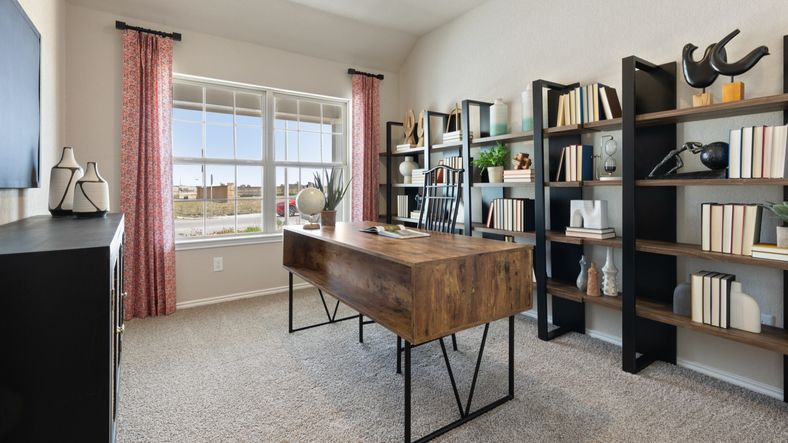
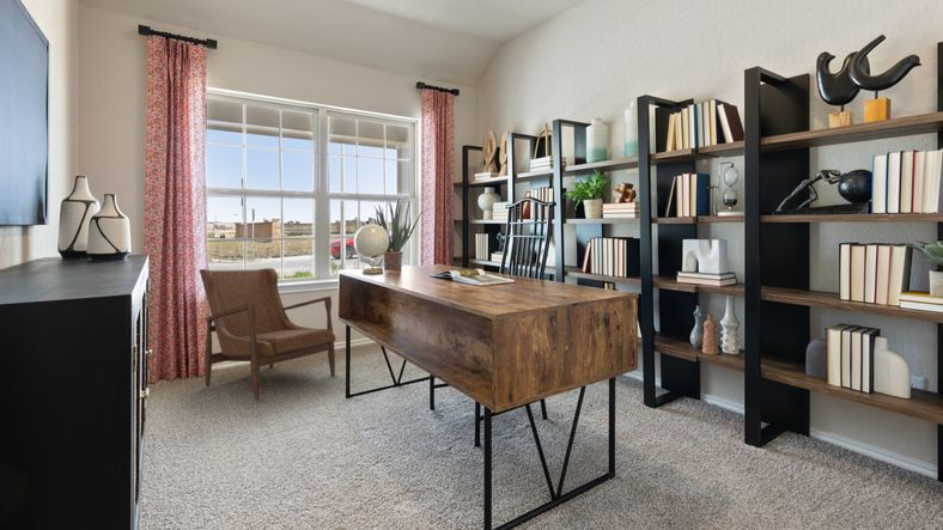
+ armchair [199,267,337,401]
